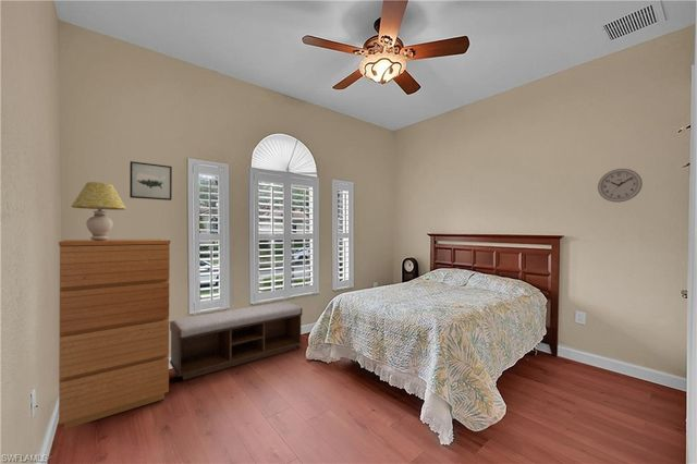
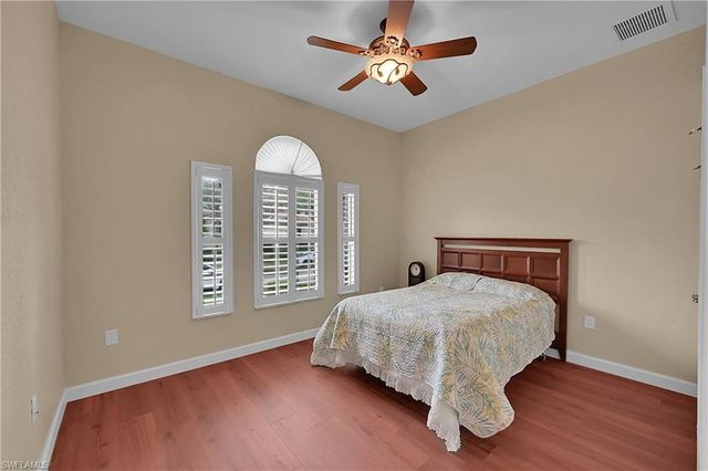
- wall art [129,160,173,202]
- table lamp [70,181,127,241]
- wall clock [597,168,644,204]
- bench [169,301,303,381]
- dresser [58,237,171,430]
